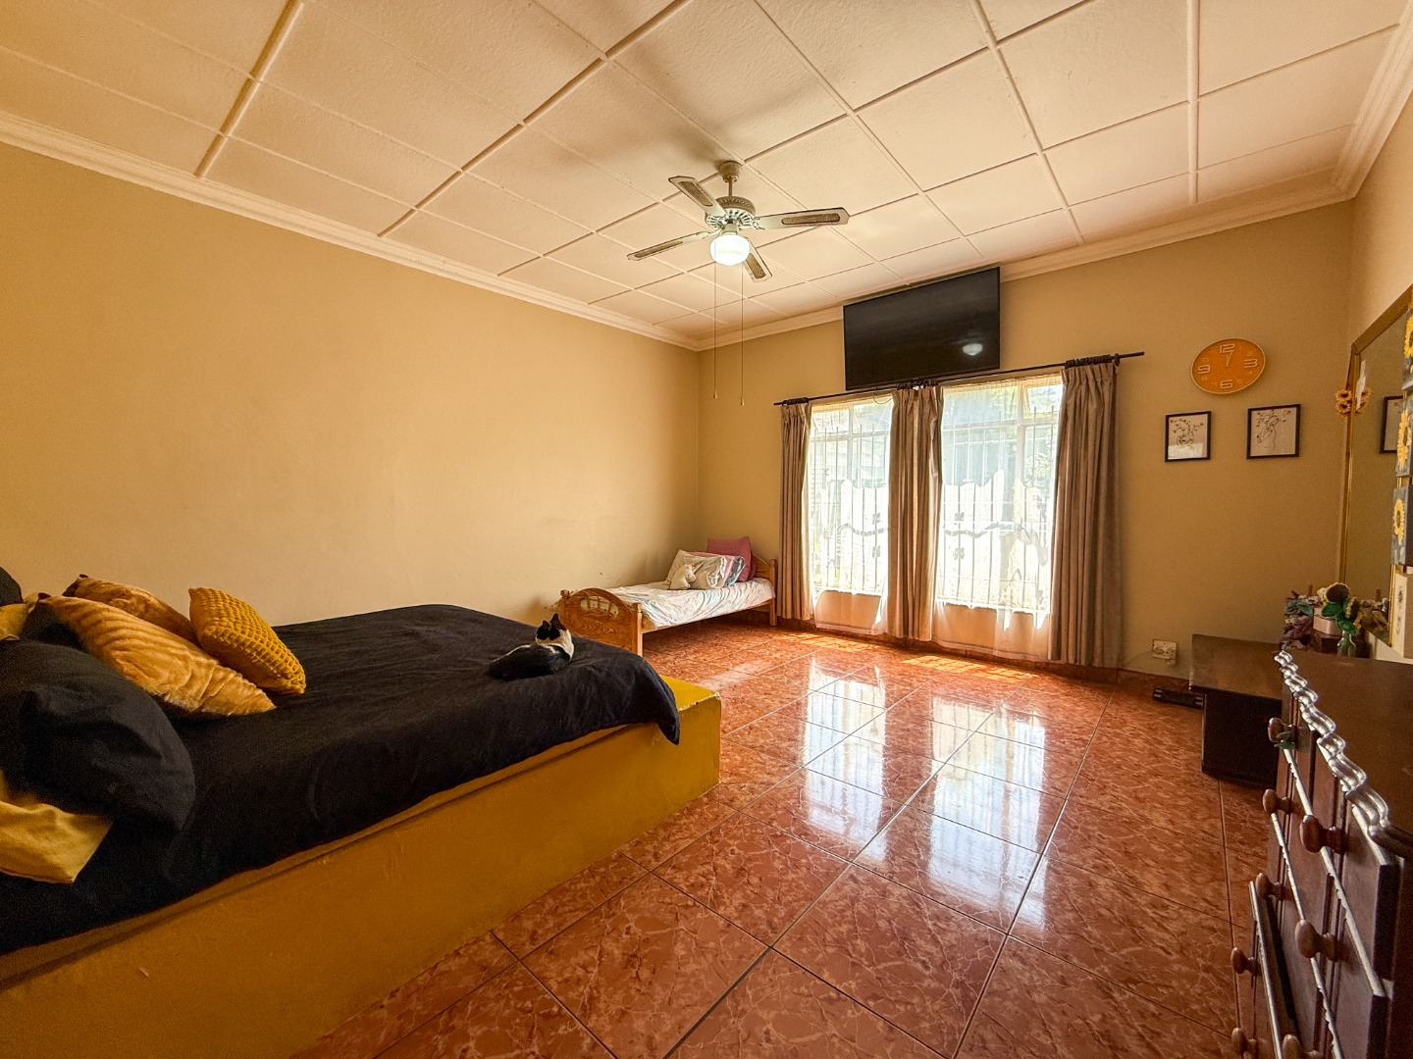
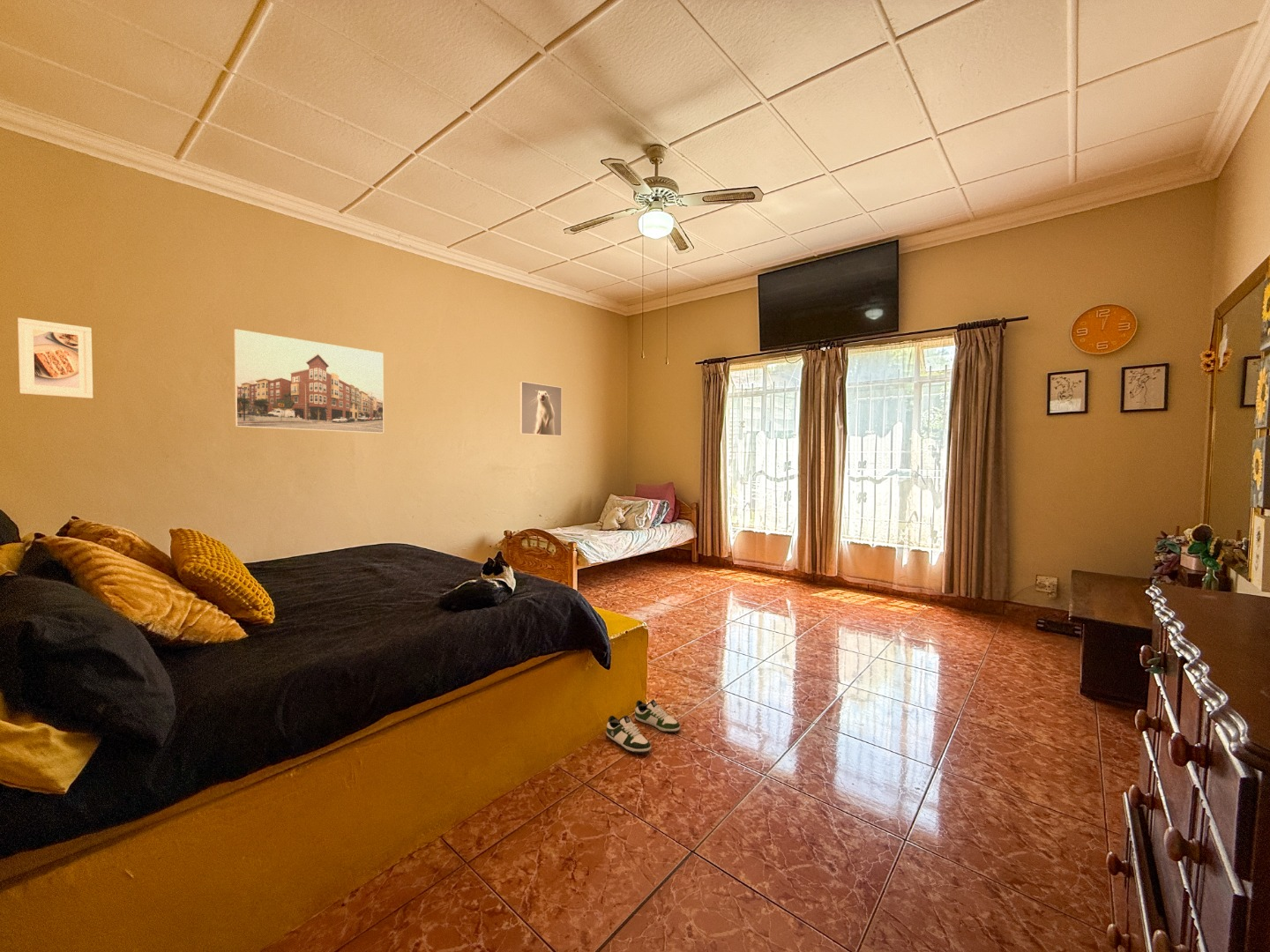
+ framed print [17,316,93,399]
+ shoe [605,699,681,755]
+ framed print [519,381,563,437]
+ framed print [233,328,385,434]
